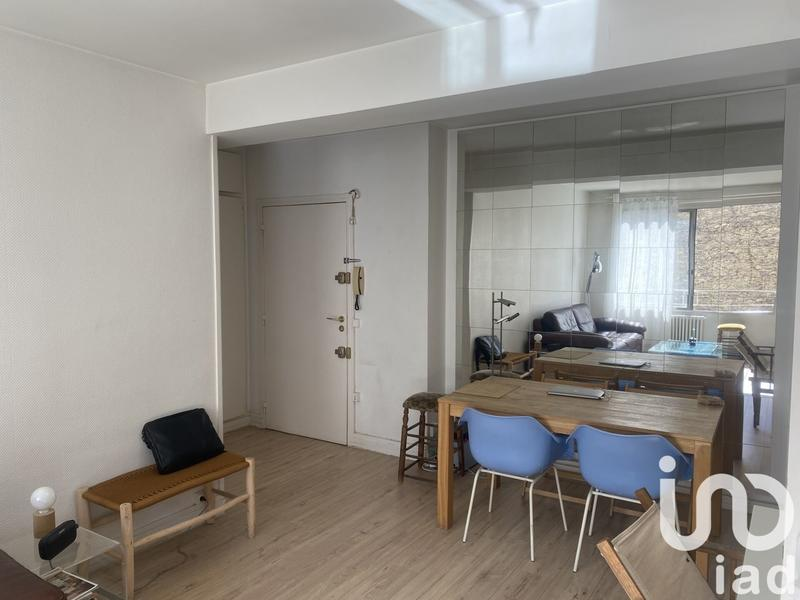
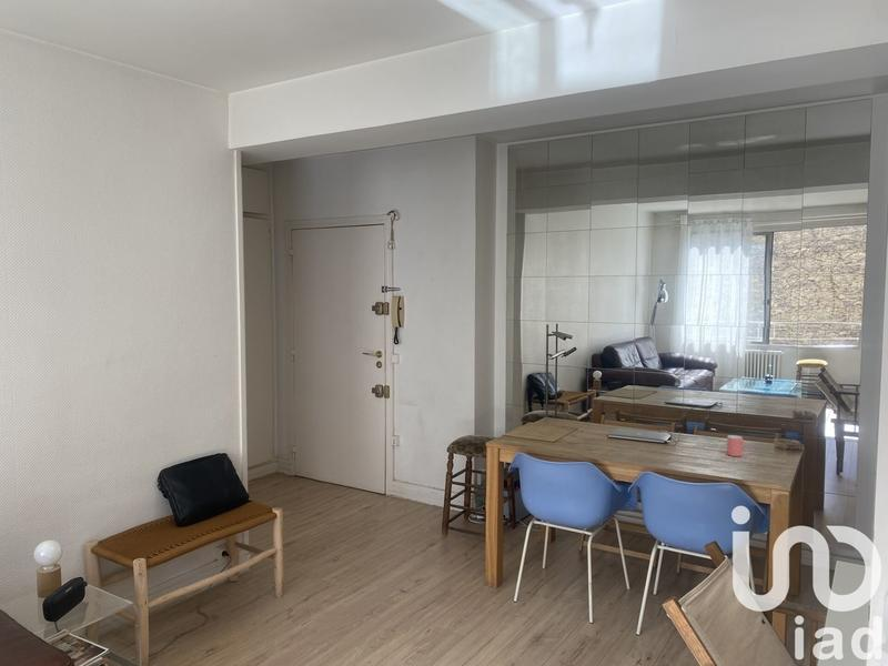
+ cup [726,434,749,457]
